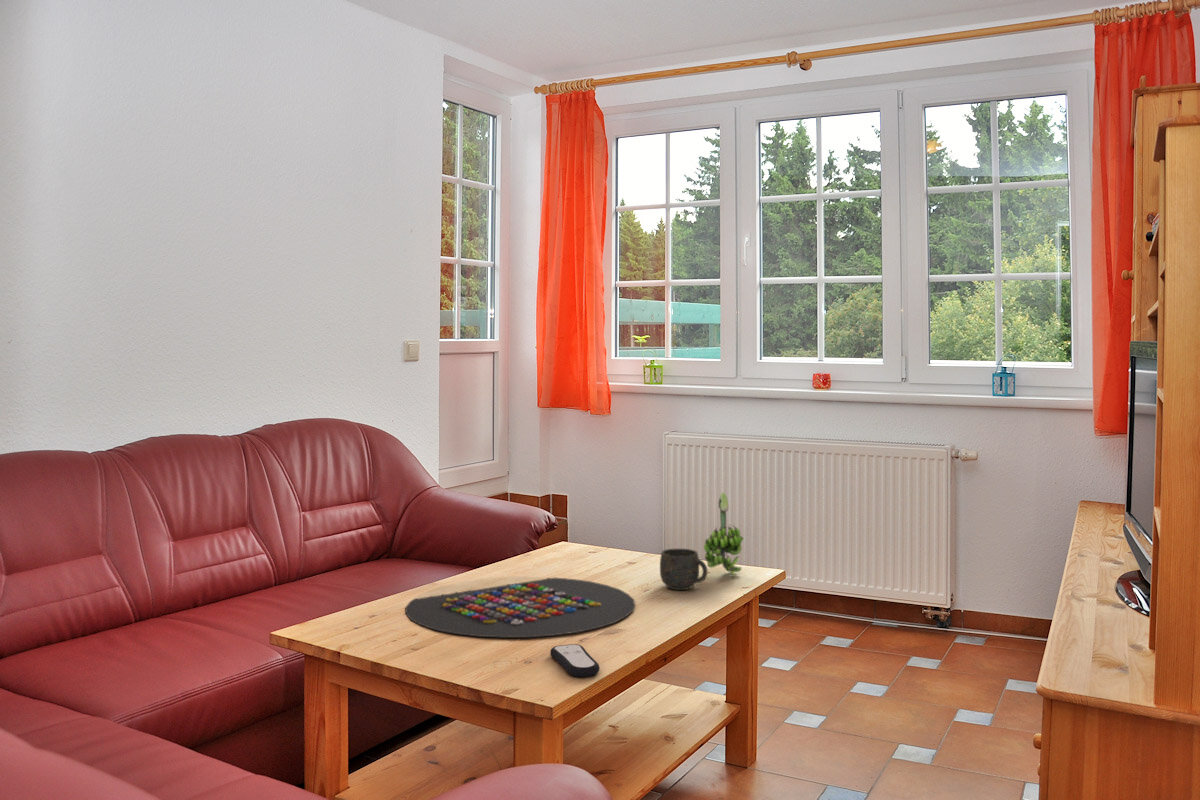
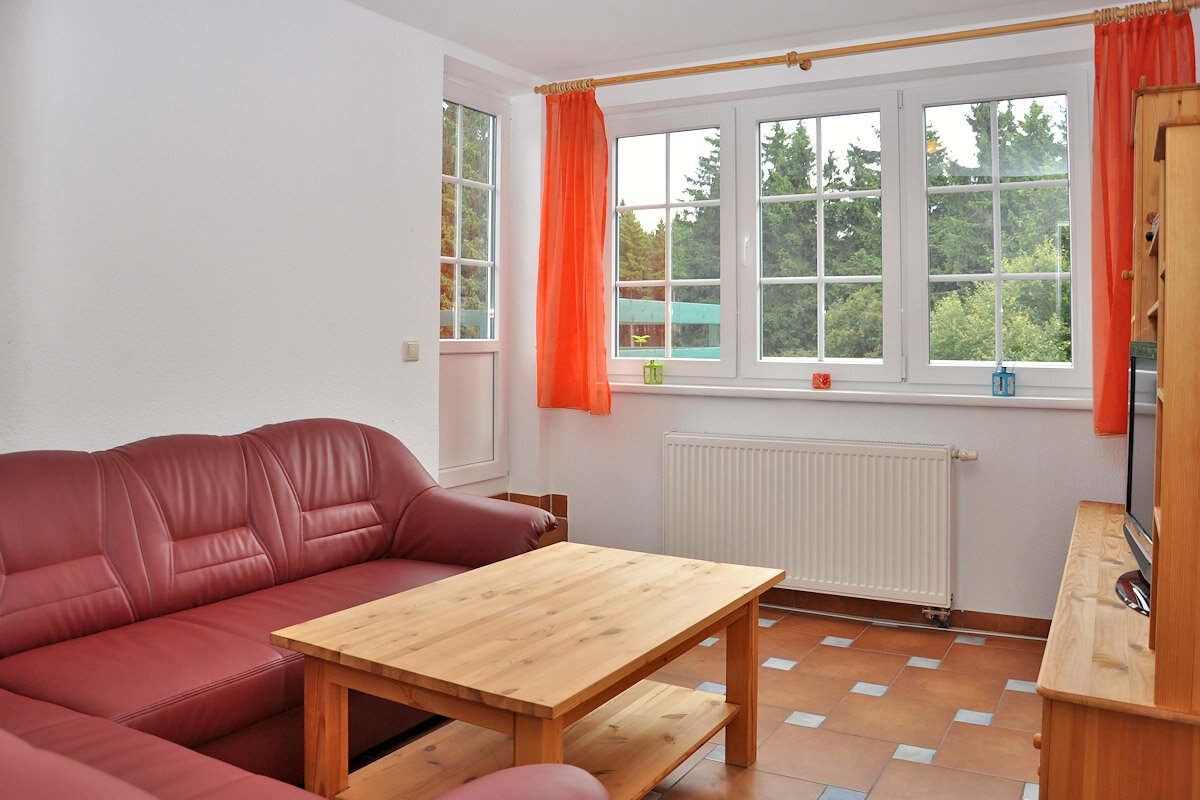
- remote control [549,643,600,678]
- banana bunch [703,492,744,576]
- mug [659,548,709,591]
- board game [404,577,636,638]
